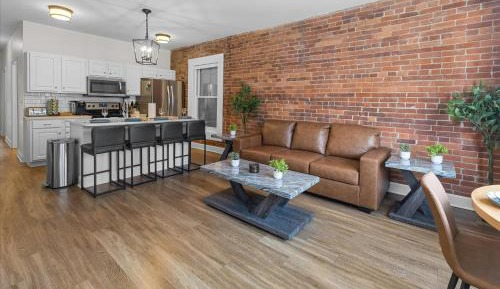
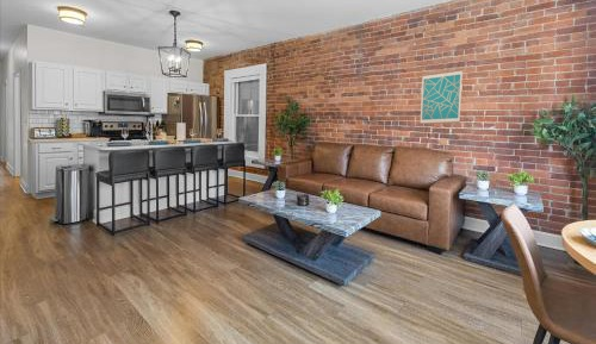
+ wall art [418,68,464,125]
